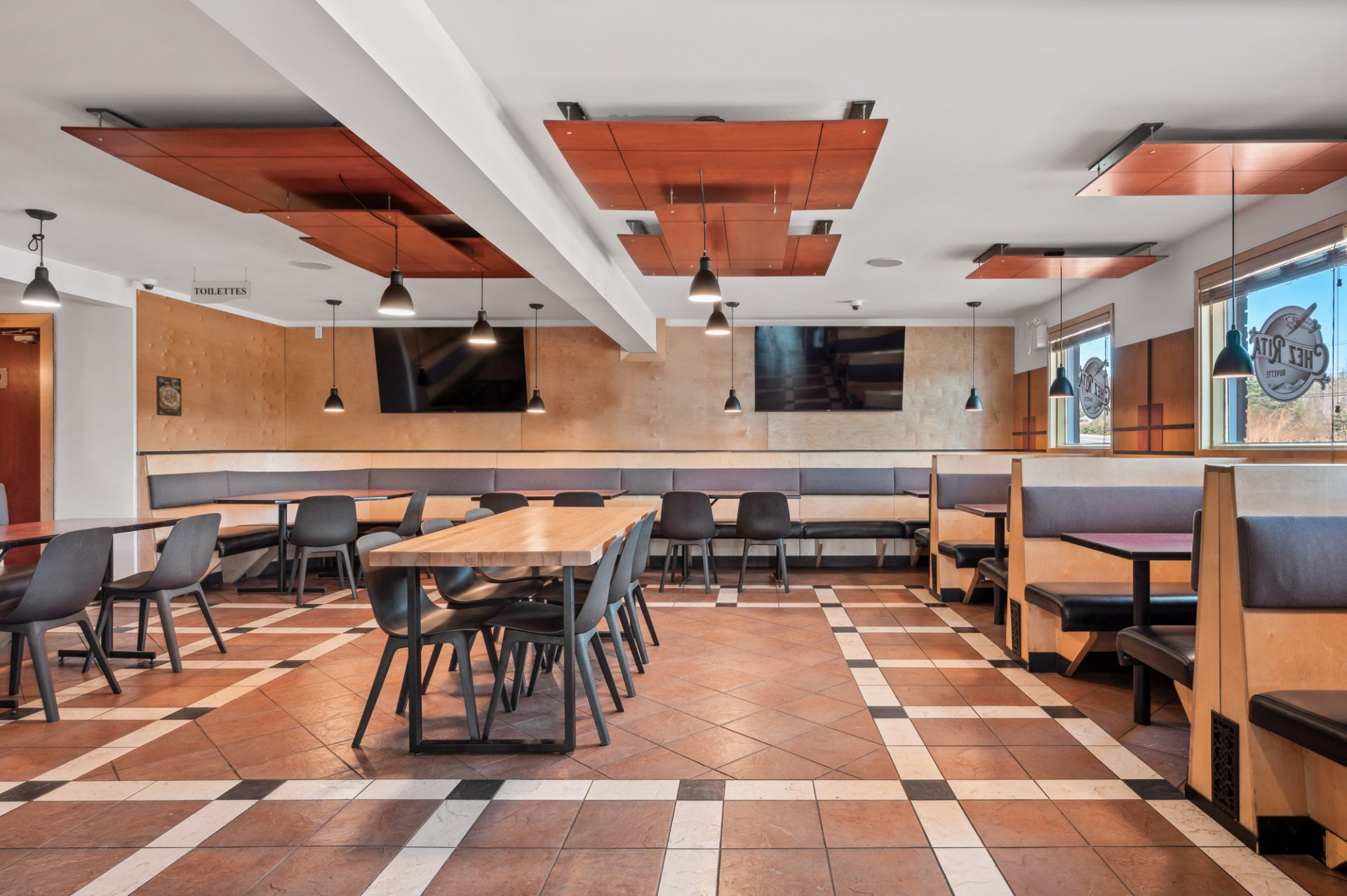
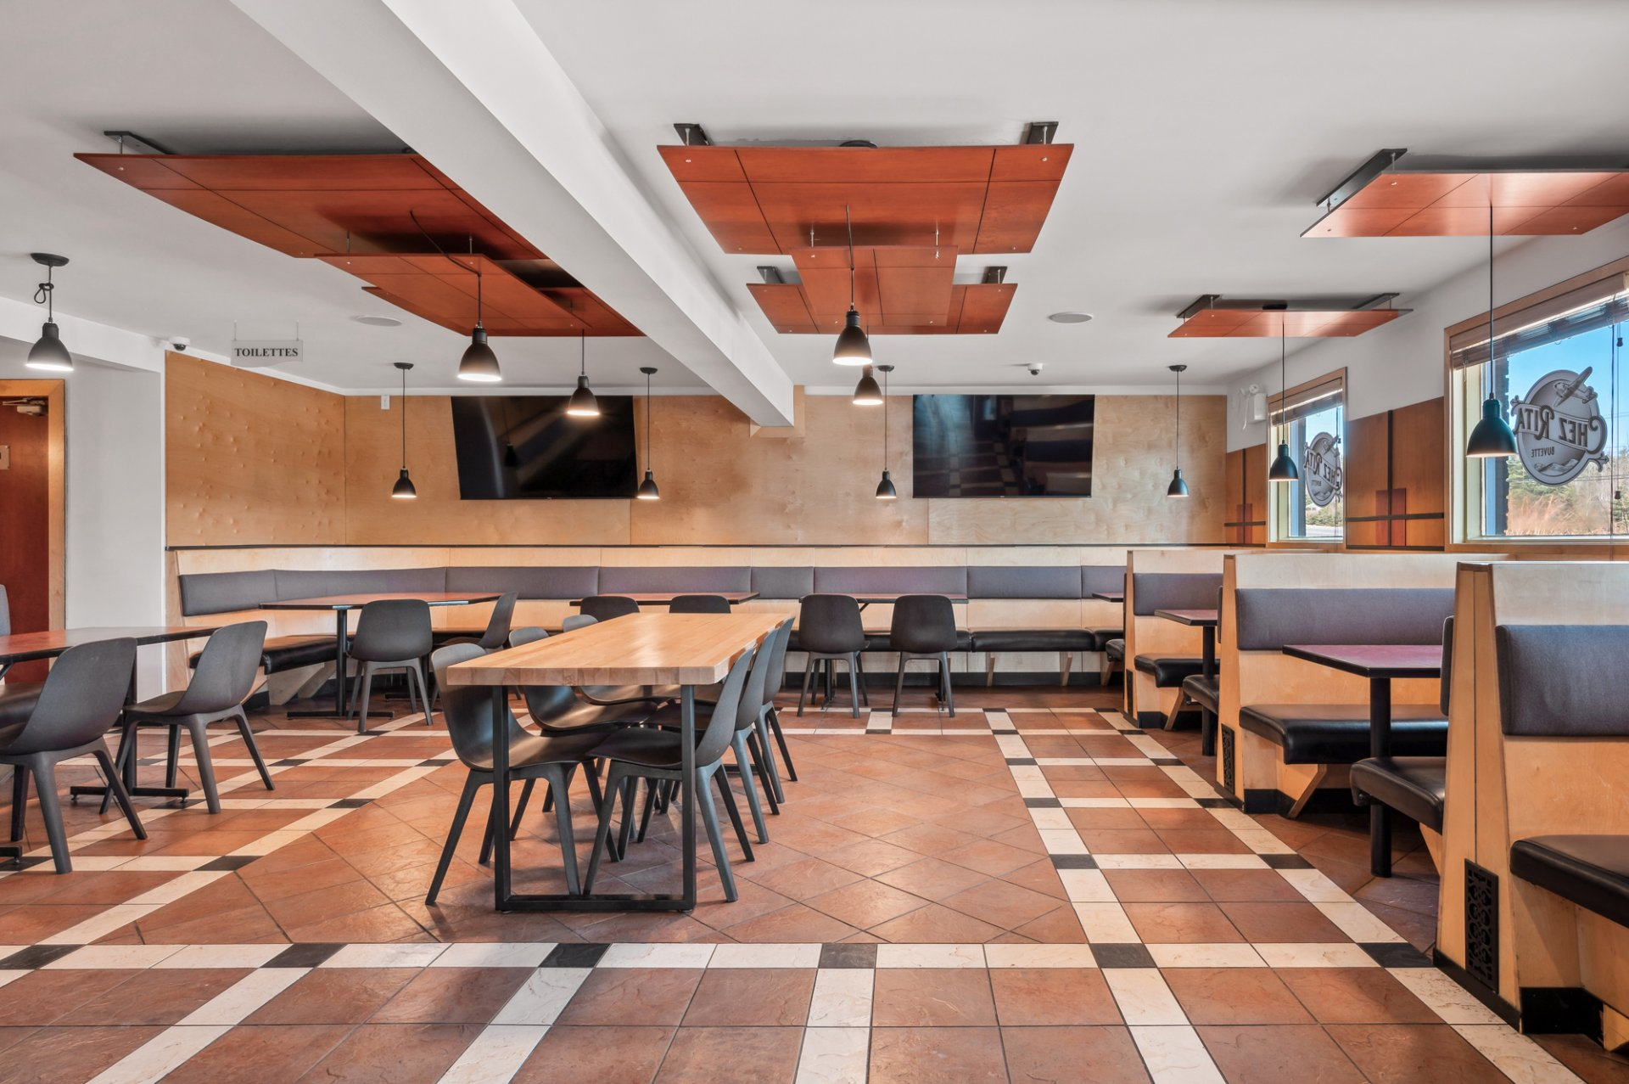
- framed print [156,375,182,417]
